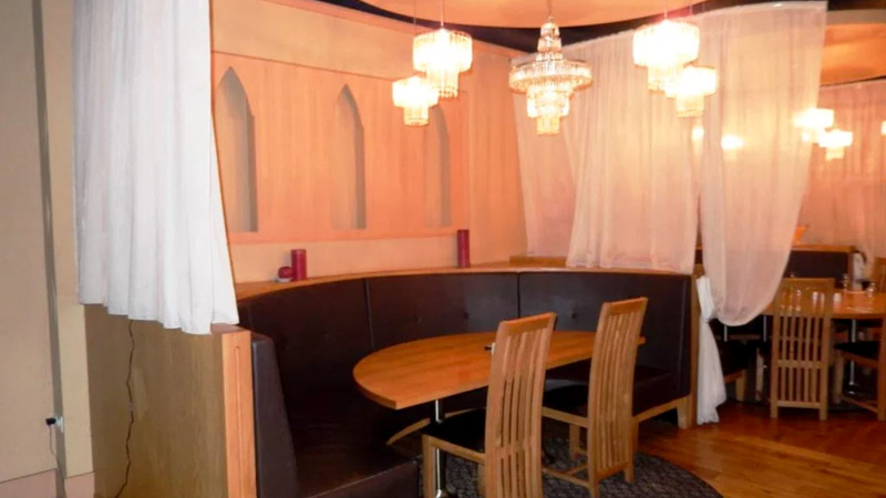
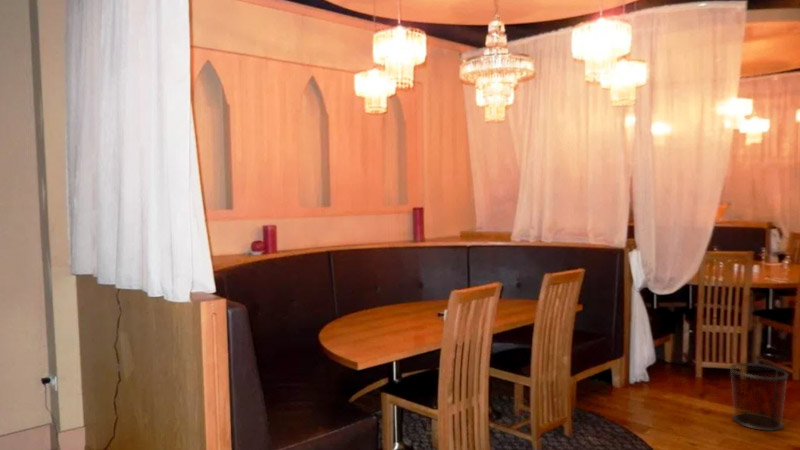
+ waste bin [728,362,789,432]
